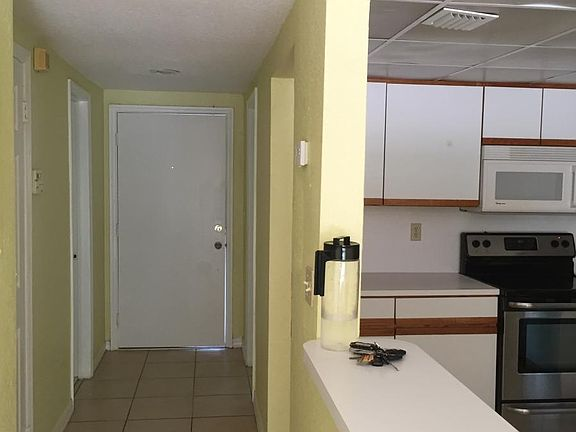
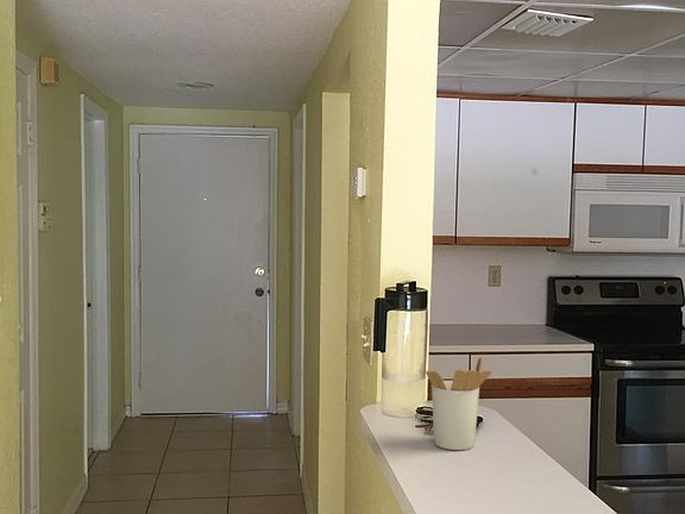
+ utensil holder [425,356,492,451]
